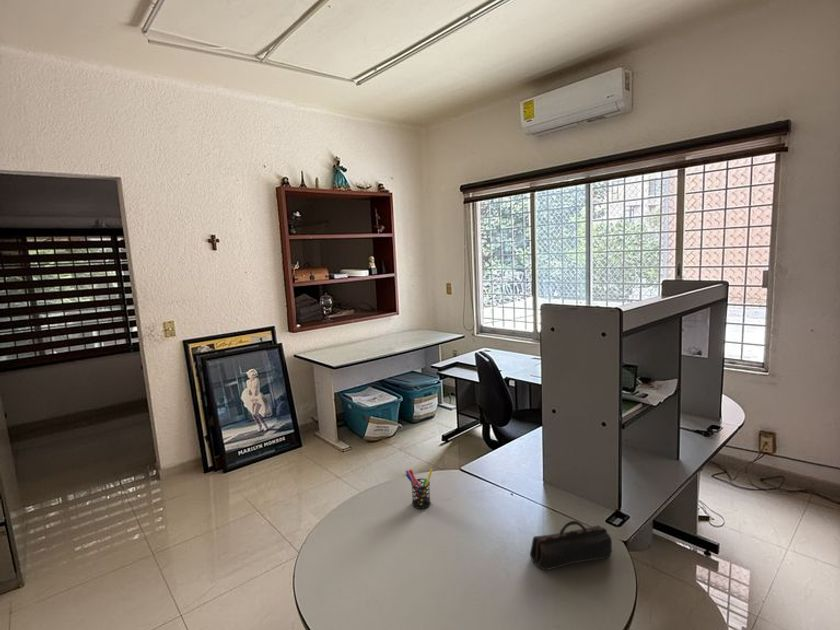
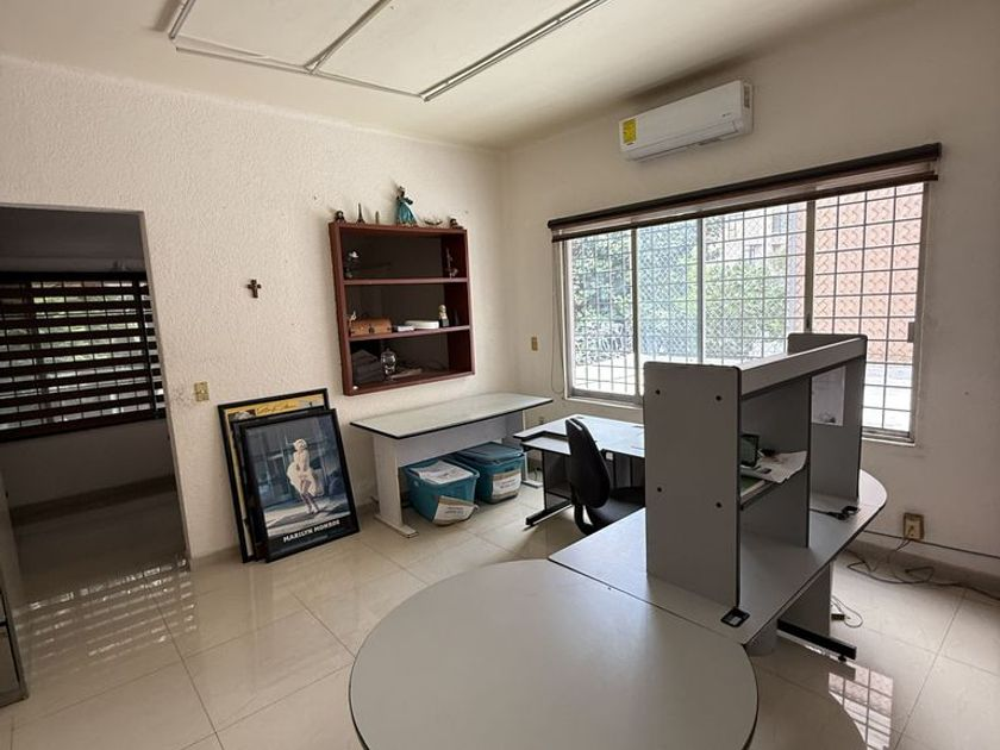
- pencil case [529,520,613,571]
- pen holder [405,468,434,510]
